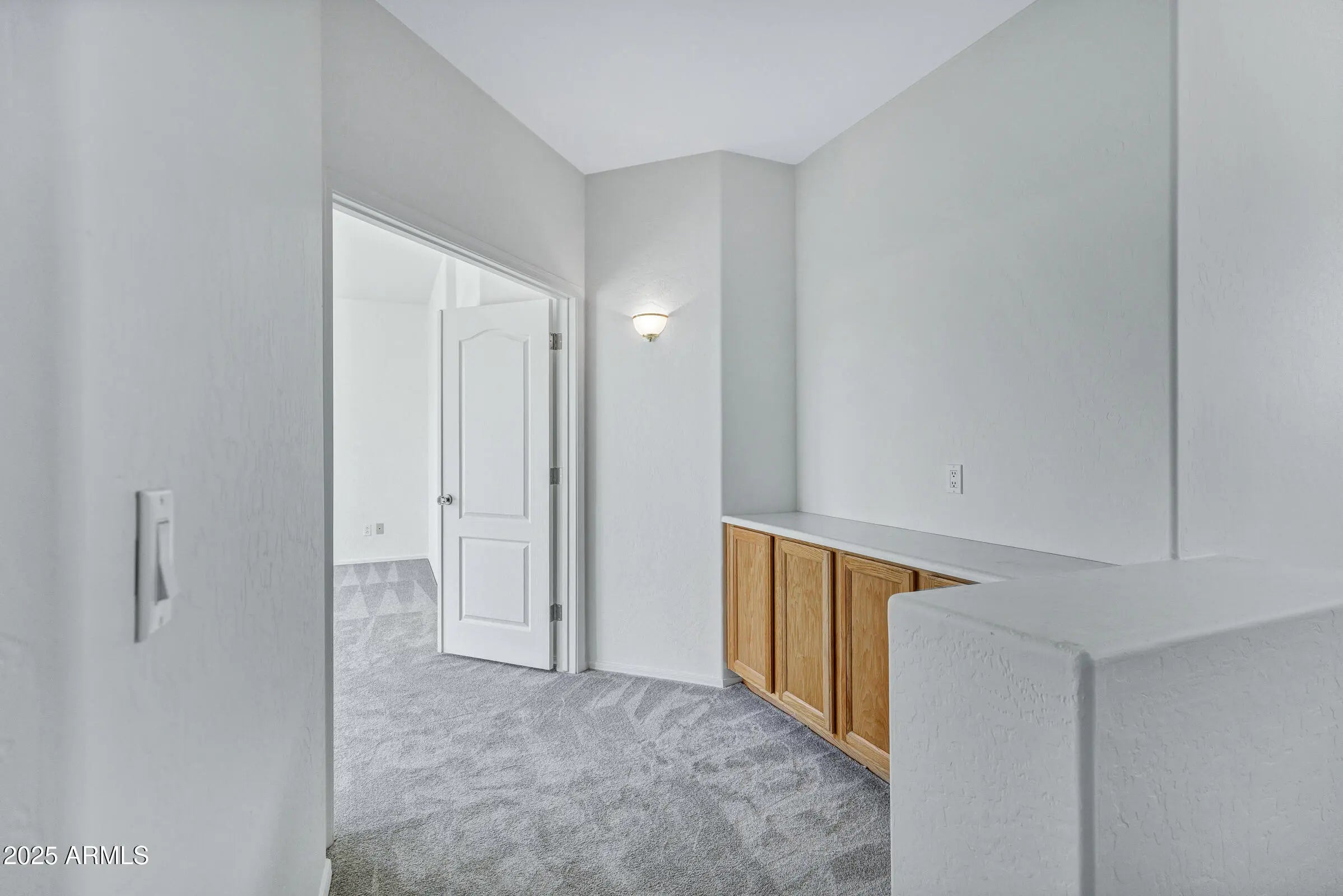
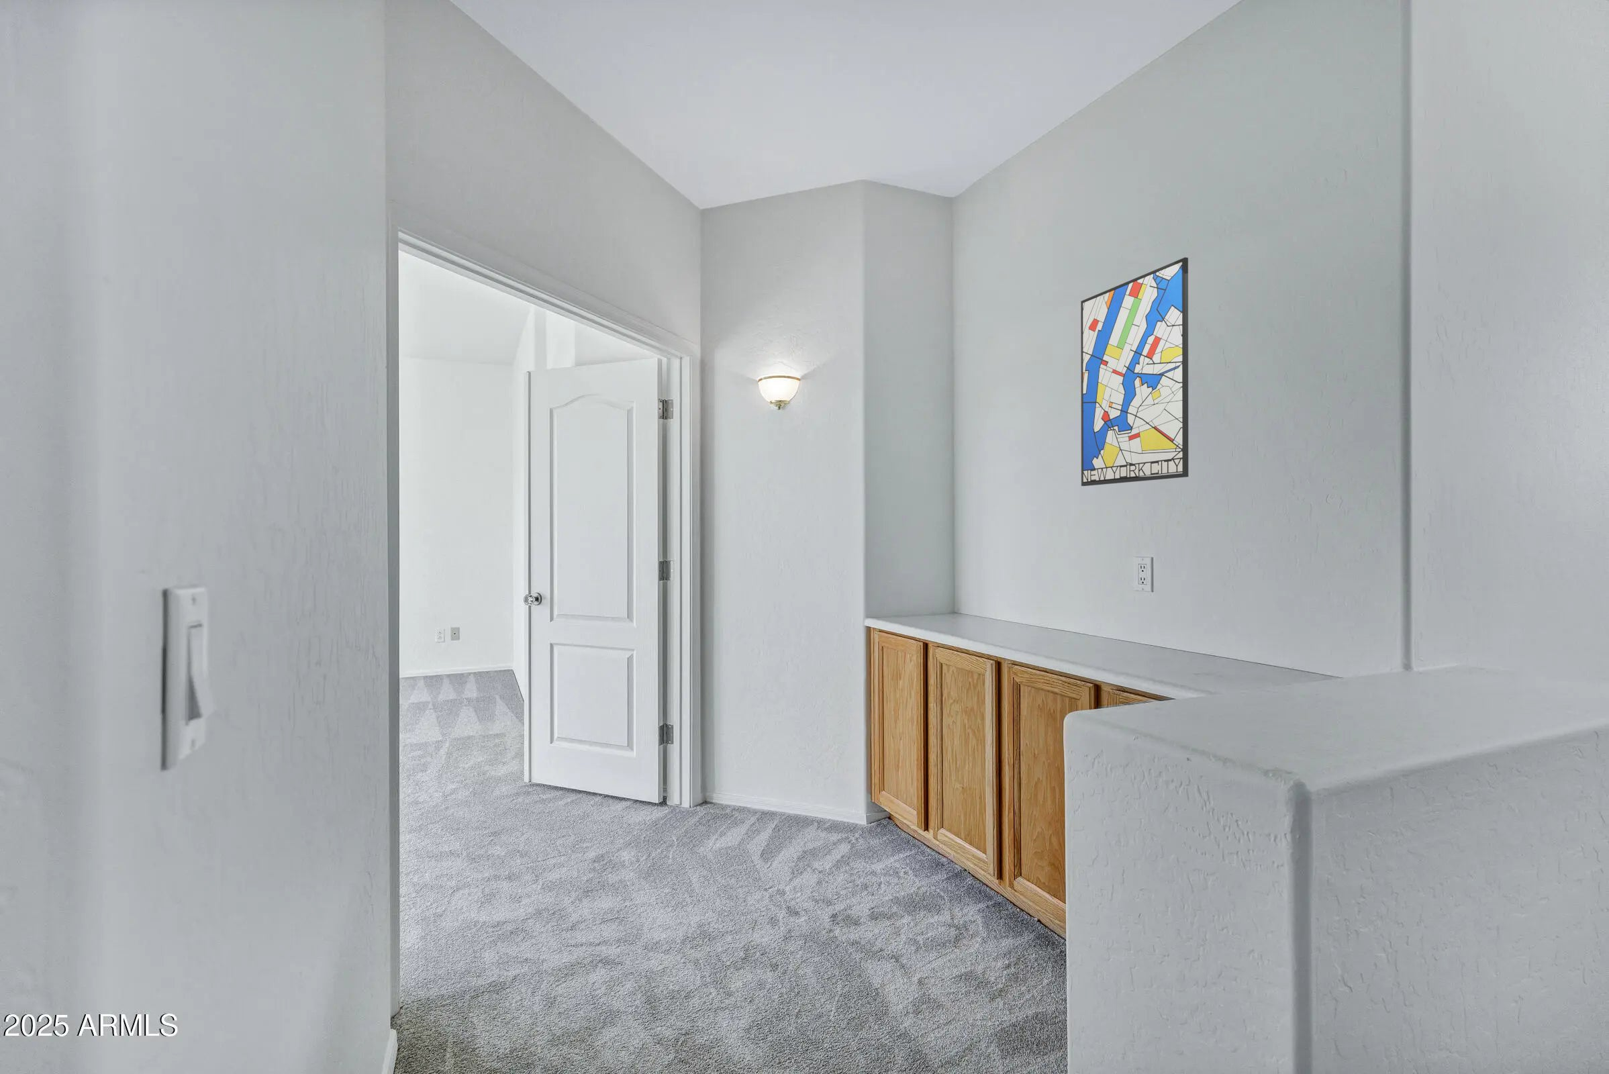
+ wall art [1079,257,1188,487]
